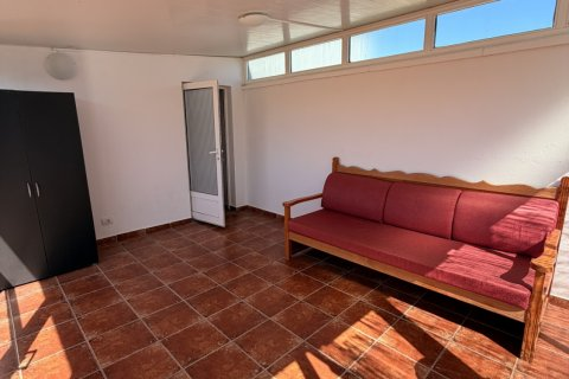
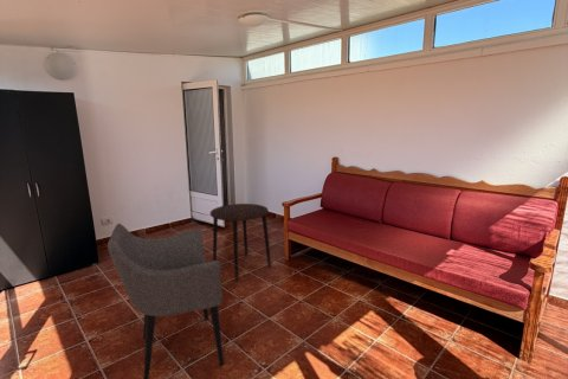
+ side table [209,203,272,282]
+ armchair [106,223,225,379]
